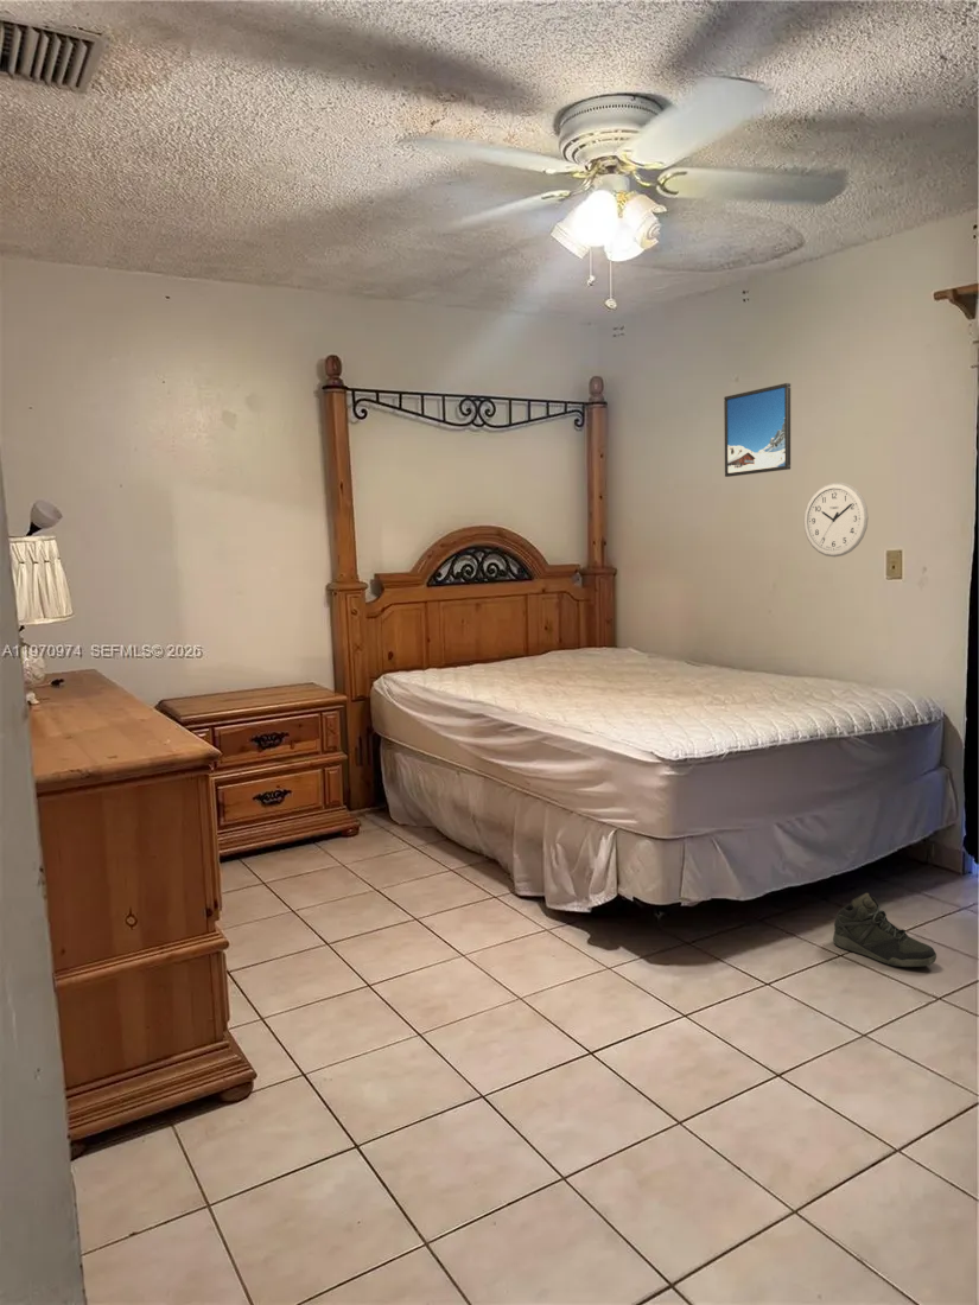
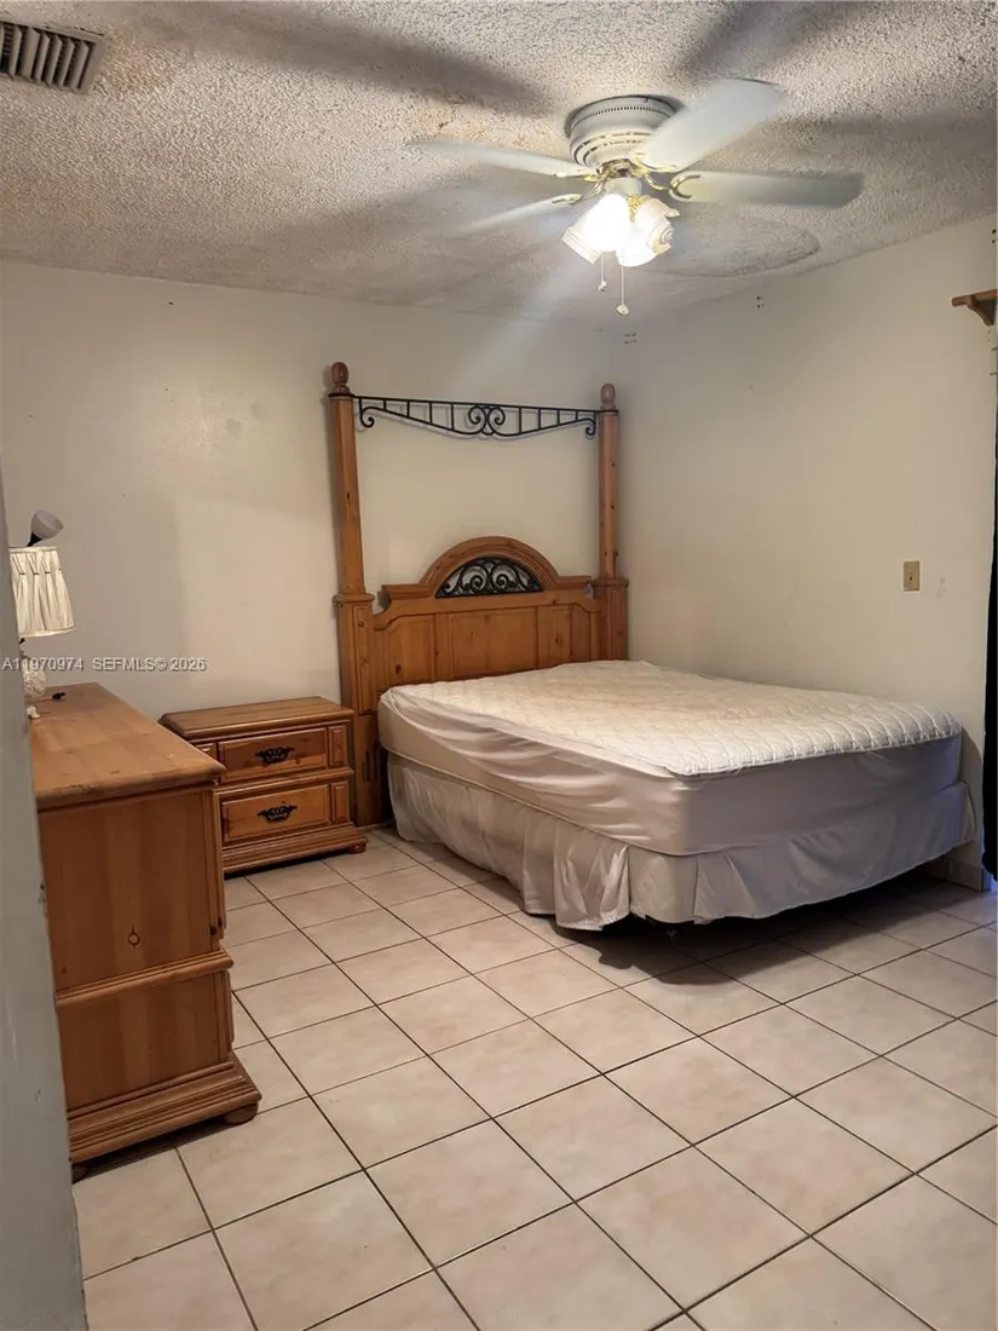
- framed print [723,382,792,478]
- sneaker [832,892,937,968]
- wall clock [803,482,870,558]
